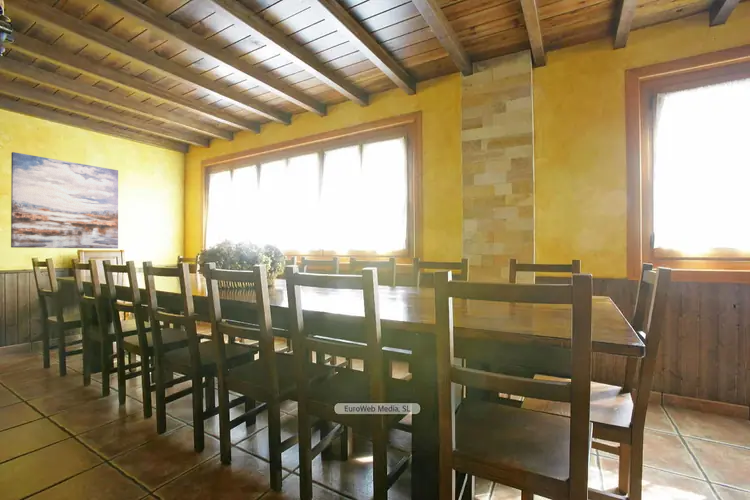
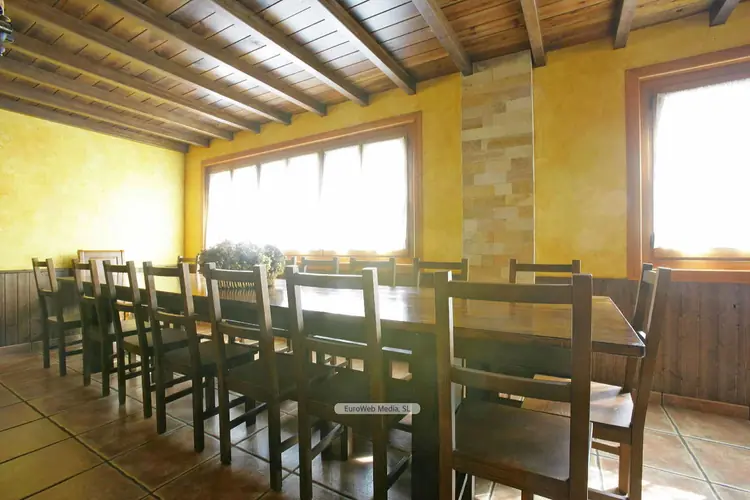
- wall art [10,151,119,249]
